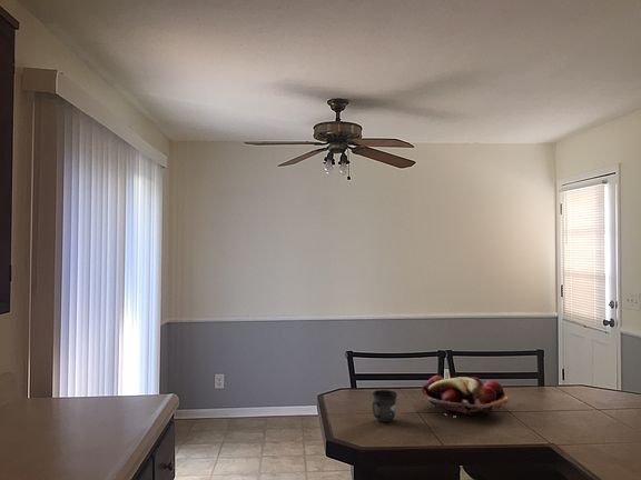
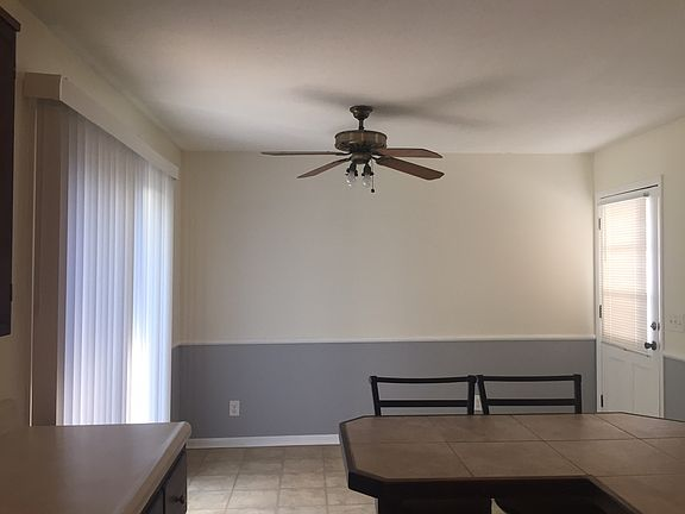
- fruit basket [421,374,510,418]
- mug [371,389,398,423]
